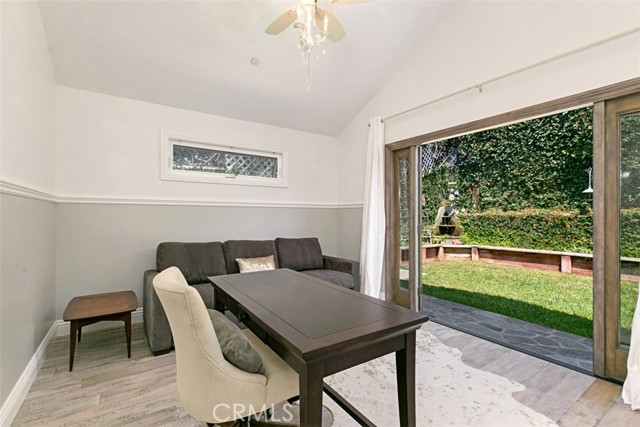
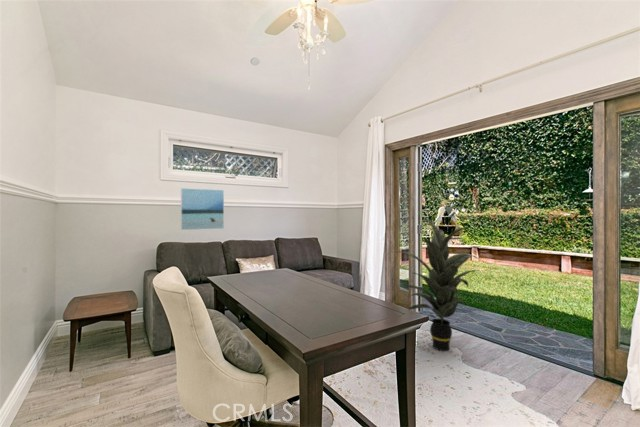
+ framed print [180,187,225,231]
+ indoor plant [392,219,480,352]
